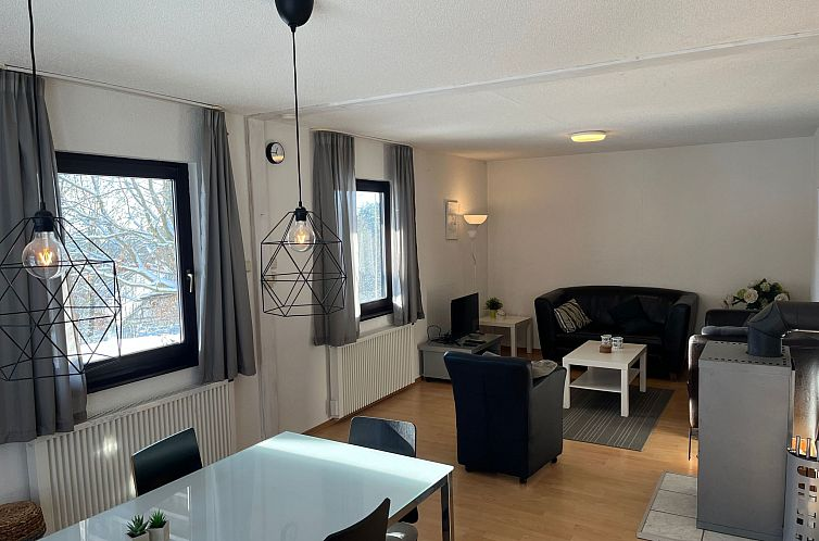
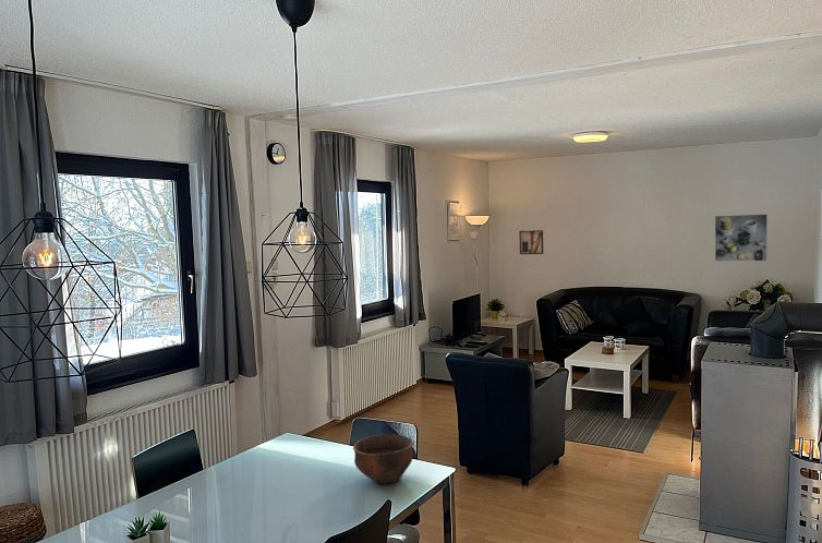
+ bowl [352,433,414,484]
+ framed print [714,213,769,263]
+ wall art [518,229,544,255]
